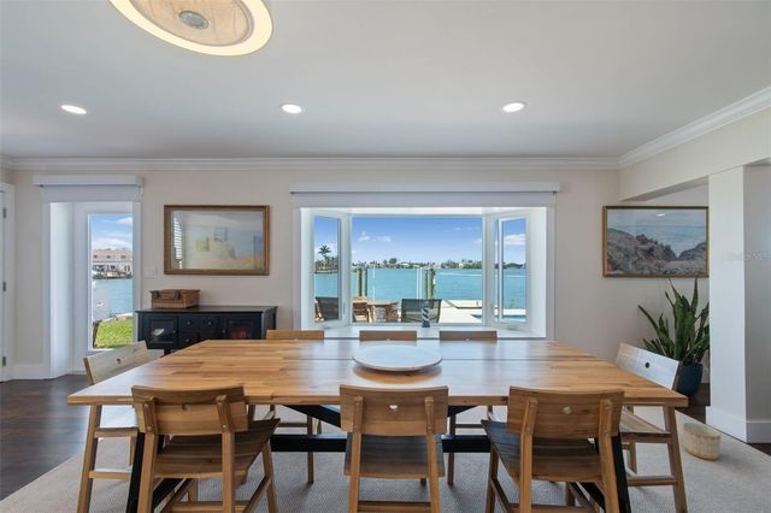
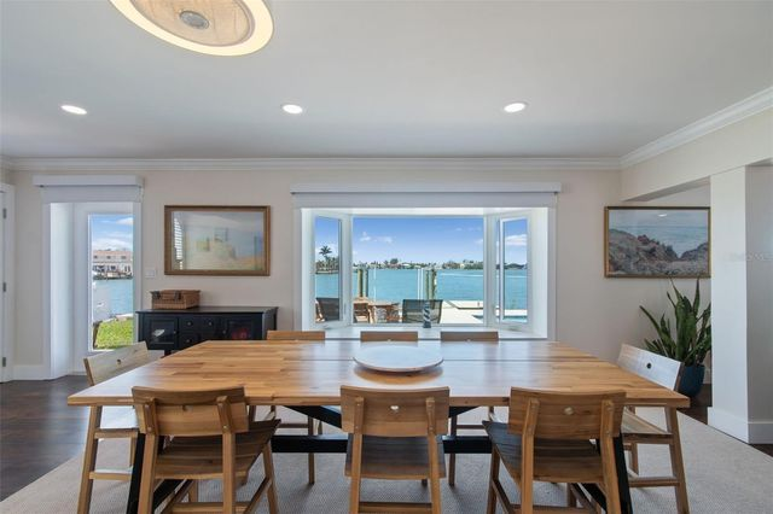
- planter [681,421,722,461]
